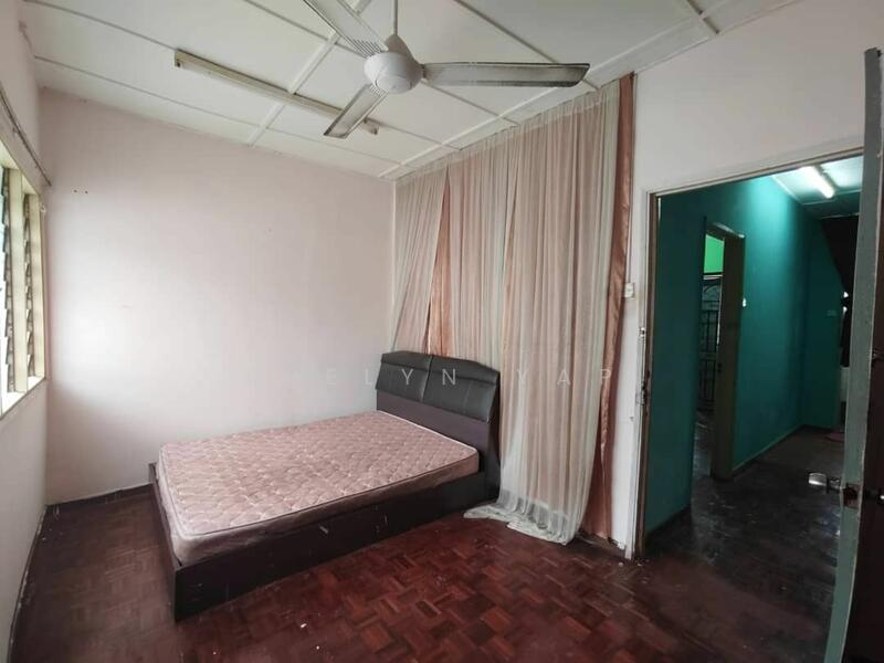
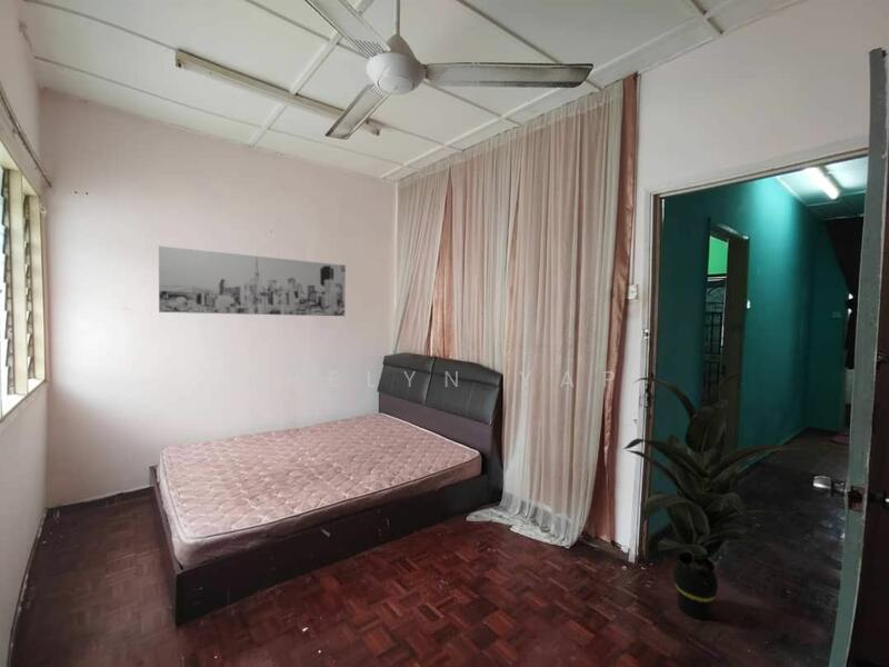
+ indoor plant [622,374,821,620]
+ wall art [158,245,347,317]
